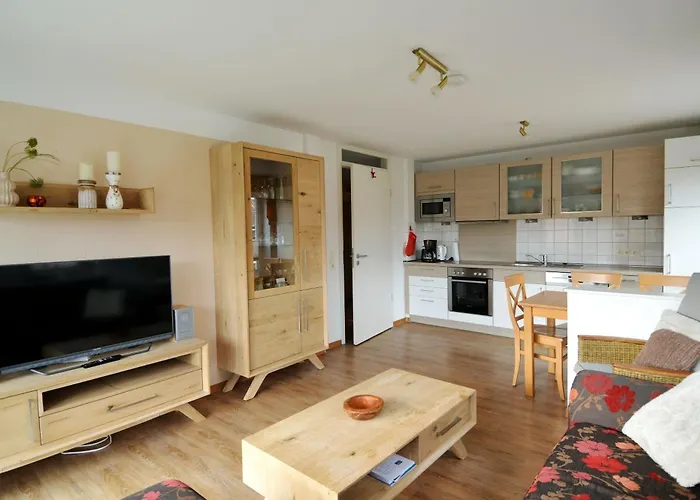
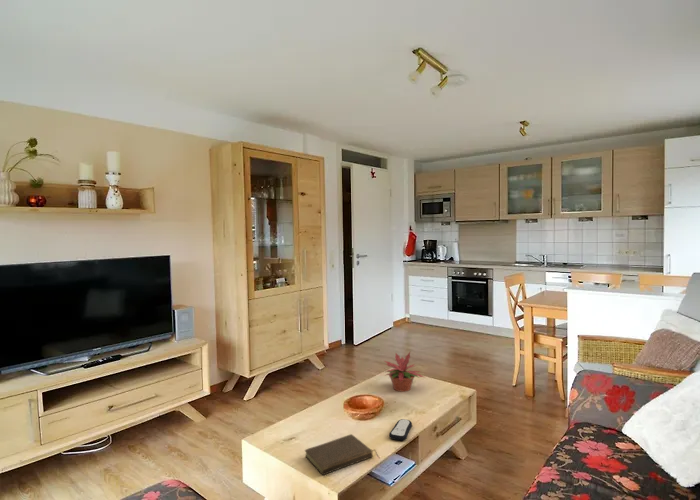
+ book [304,433,380,476]
+ remote control [388,418,413,442]
+ potted plant [383,351,425,393]
